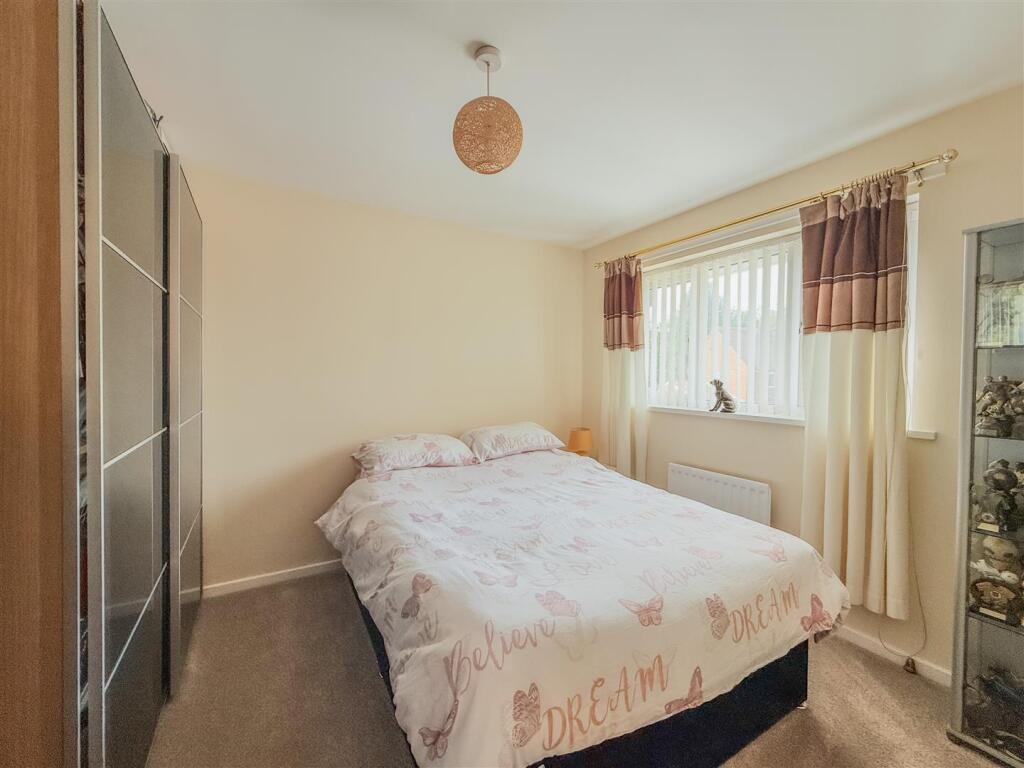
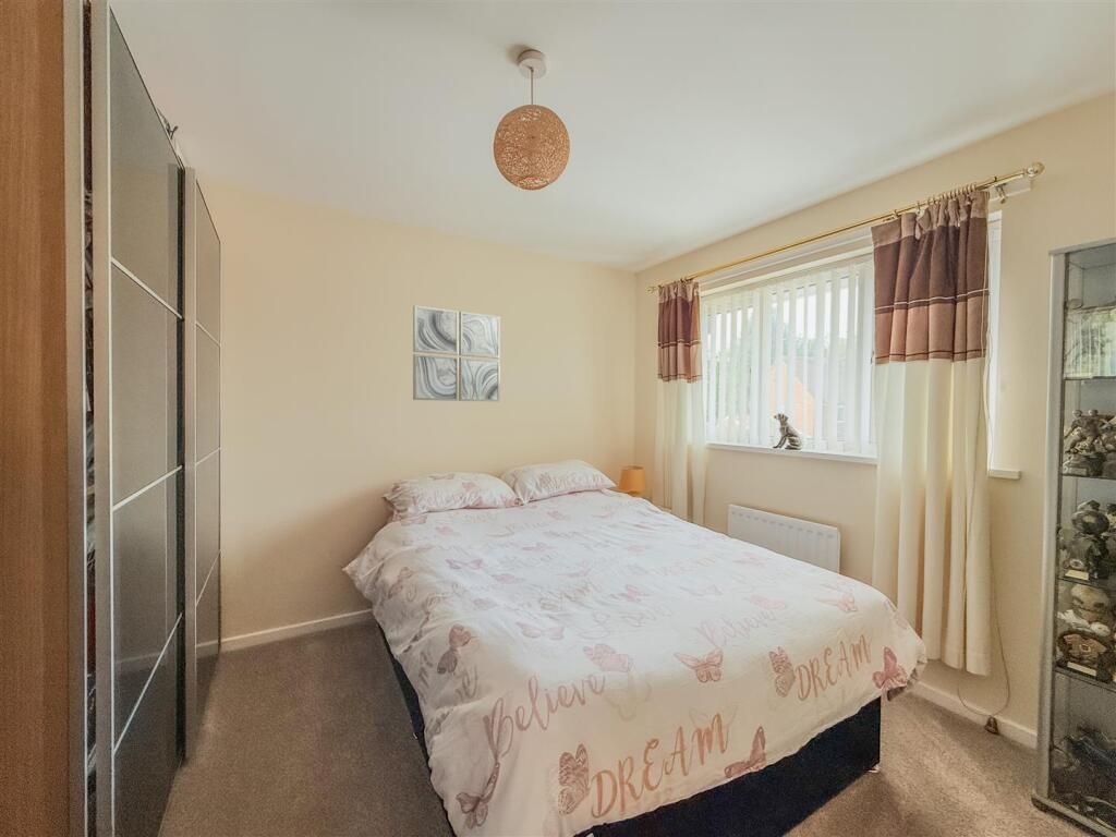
+ wall art [412,304,501,402]
